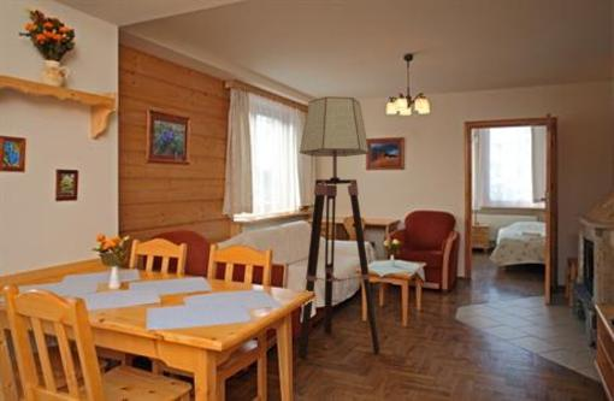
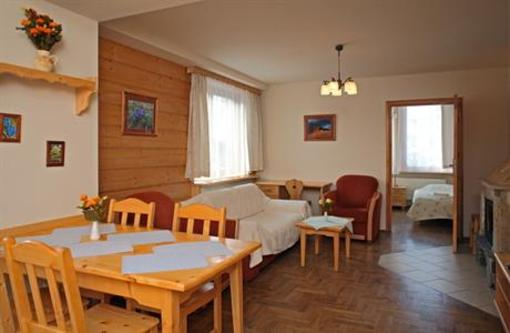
- floor lamp [297,95,380,358]
